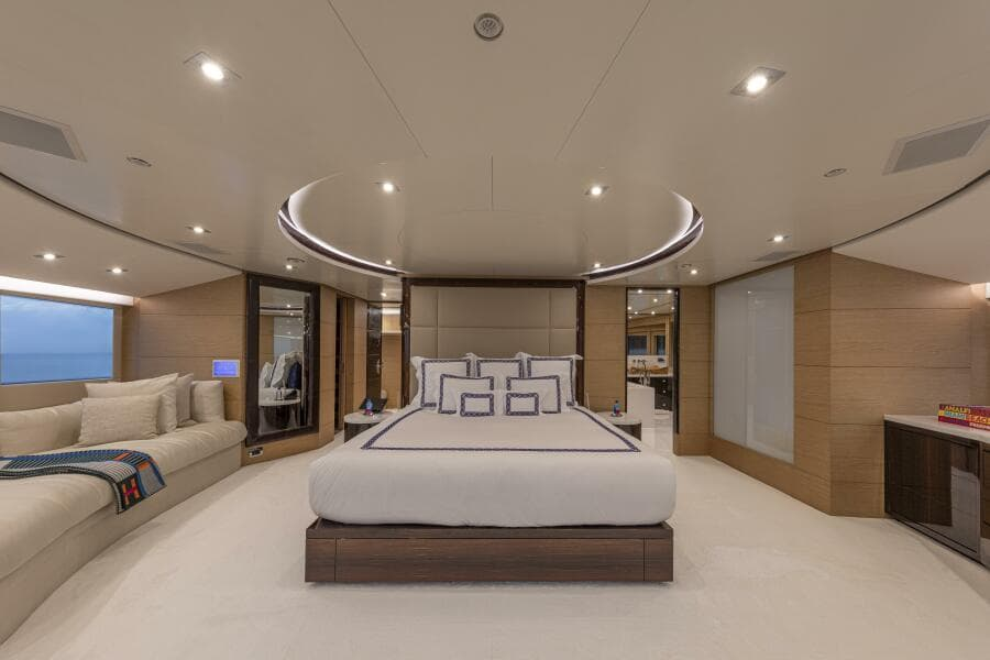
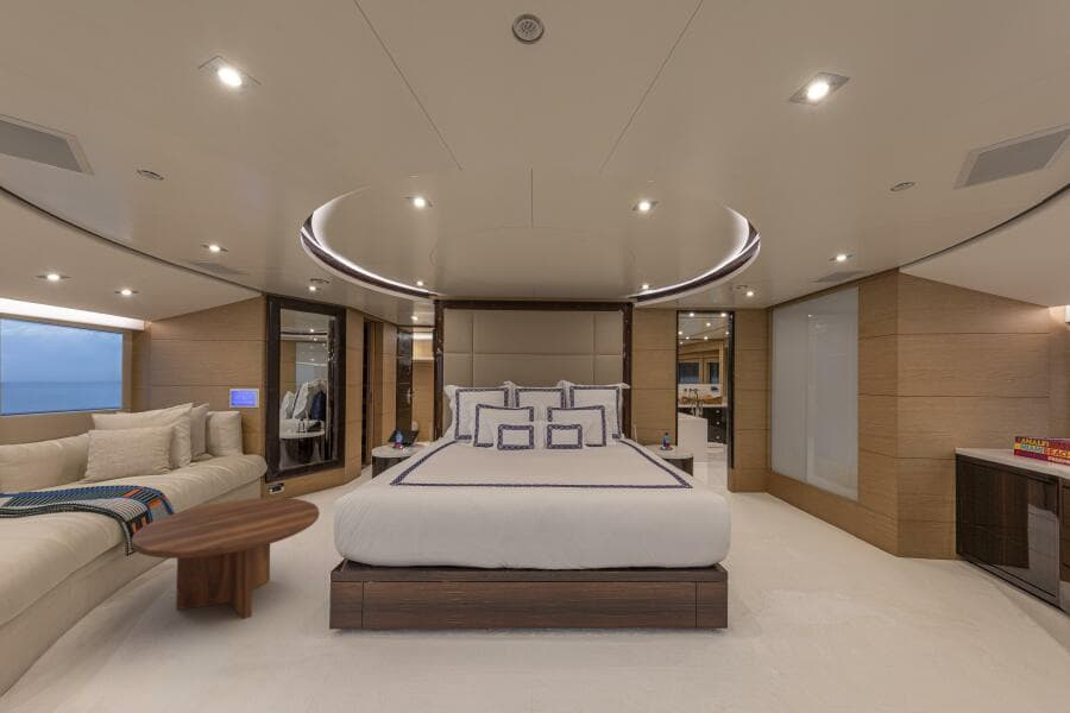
+ coffee table [130,497,321,620]
